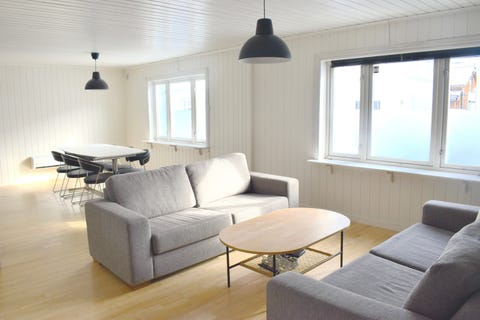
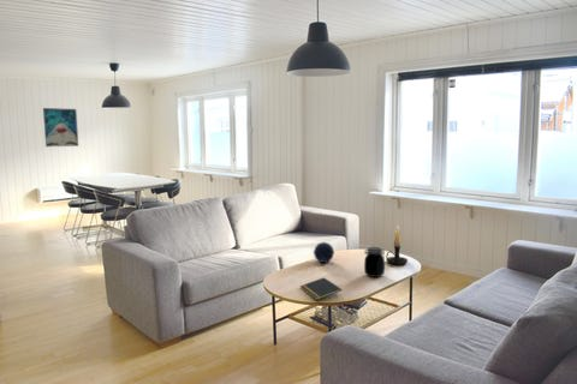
+ decorative orb [313,241,335,264]
+ jar [363,246,386,278]
+ candle holder [385,224,409,266]
+ wall art [42,107,79,148]
+ notepad [299,276,343,301]
